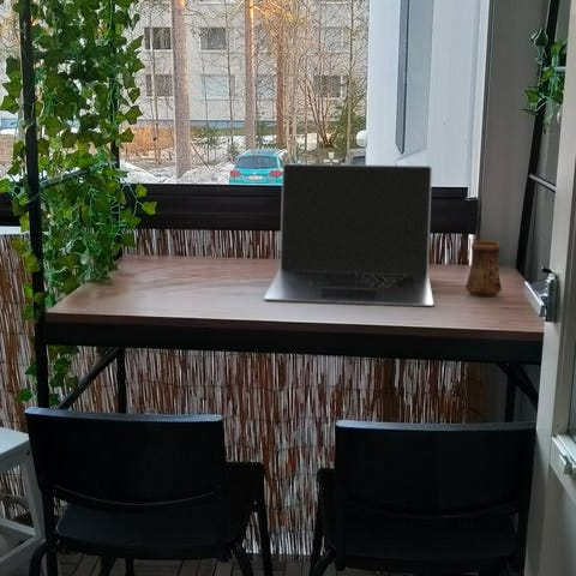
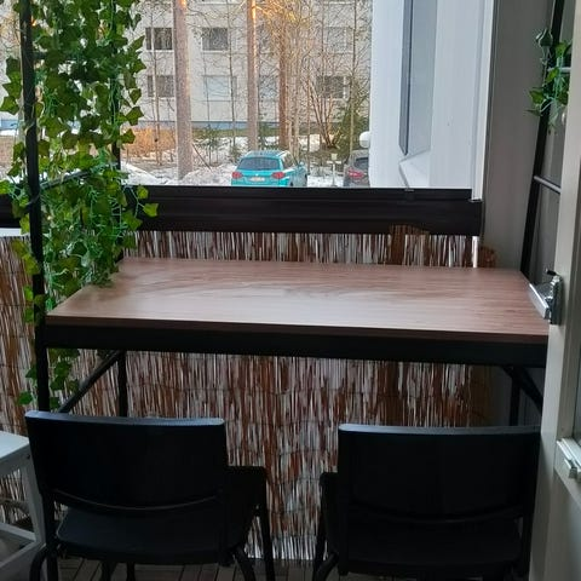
- laptop [263,162,434,307]
- cup [464,240,503,298]
